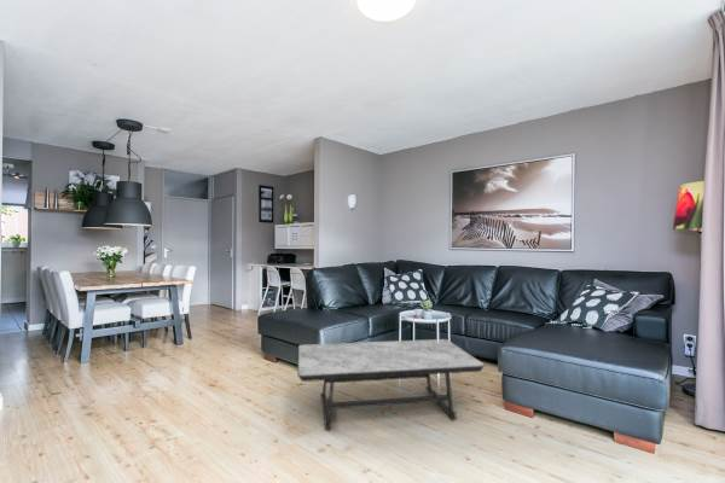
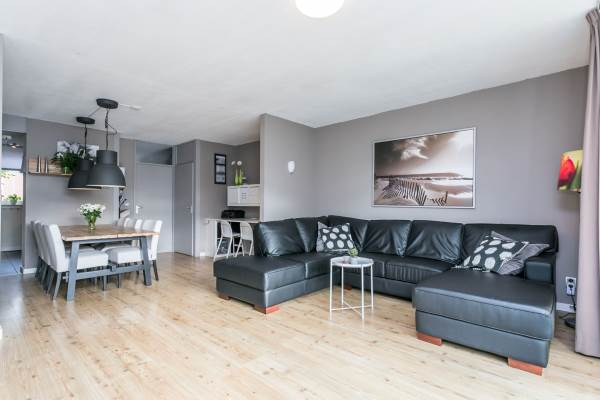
- coffee table [296,338,486,432]
